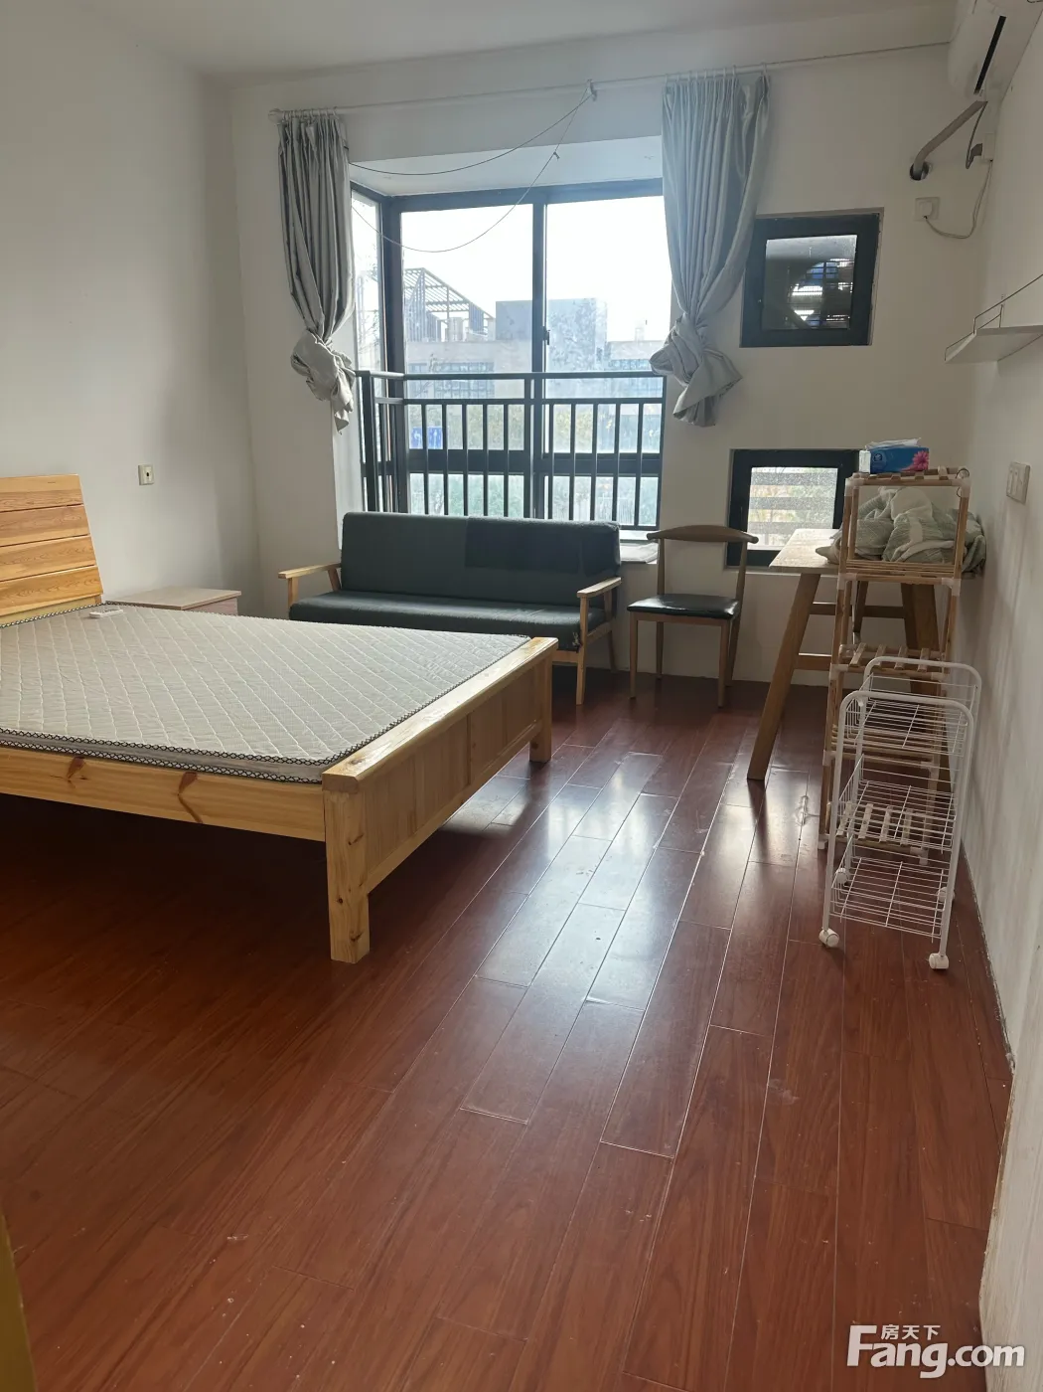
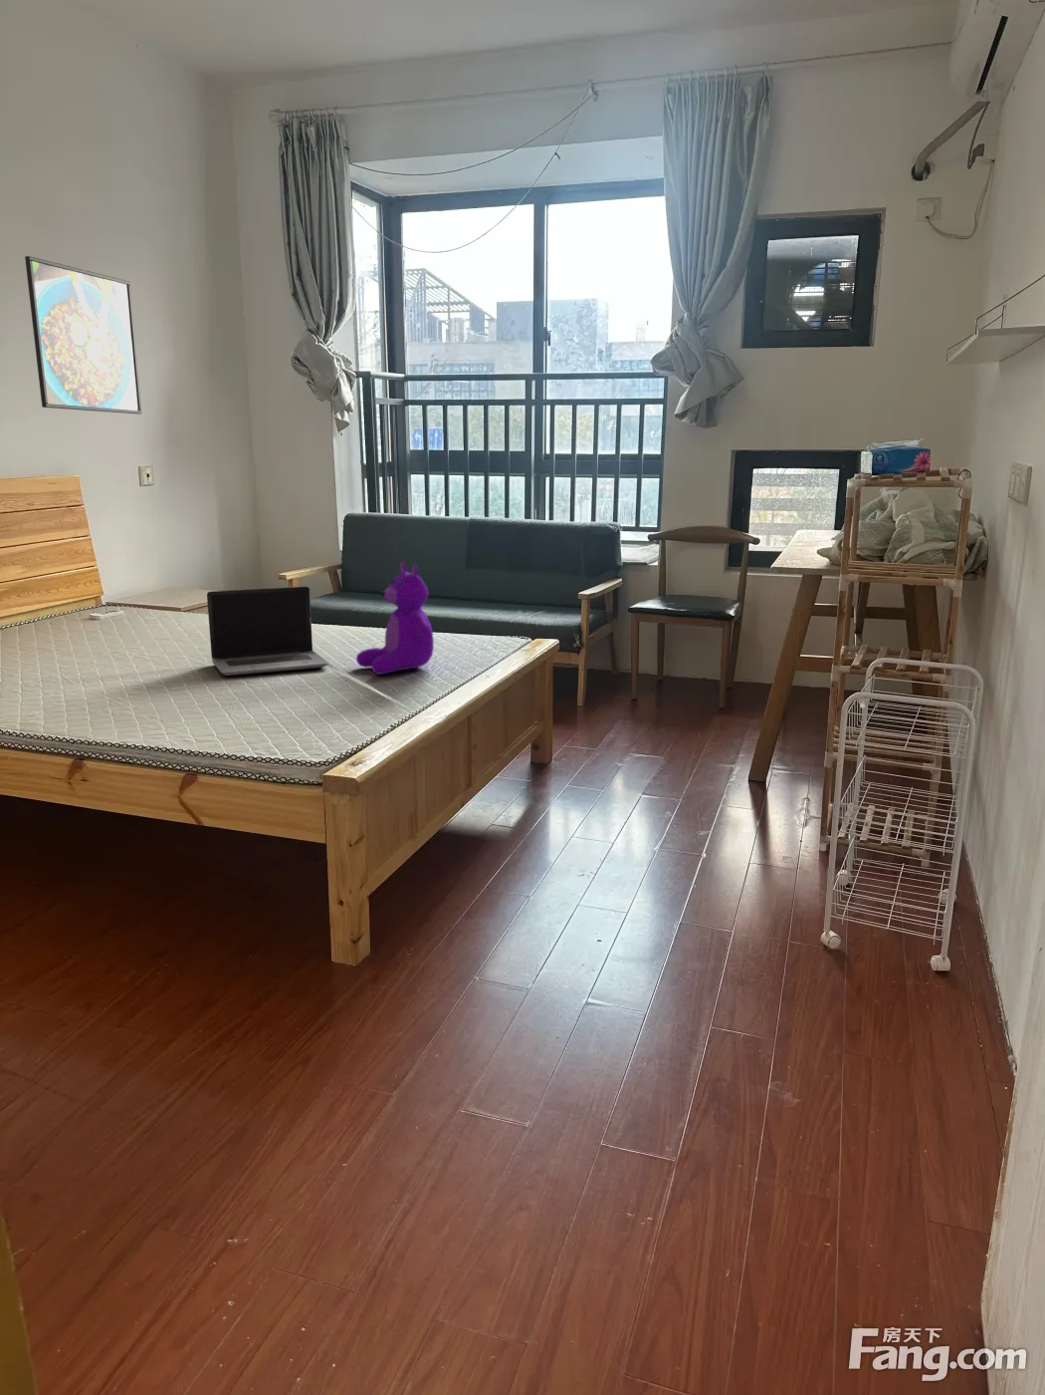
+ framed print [24,255,143,414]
+ teddy bear [356,561,435,676]
+ laptop computer [206,585,329,677]
